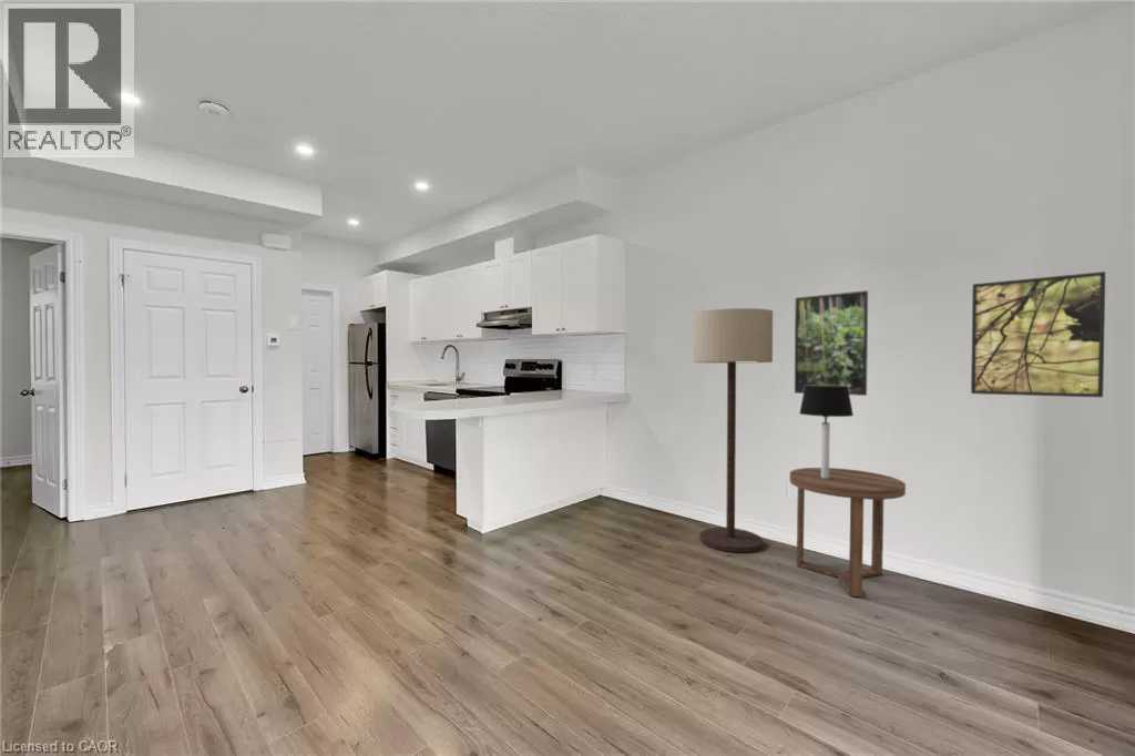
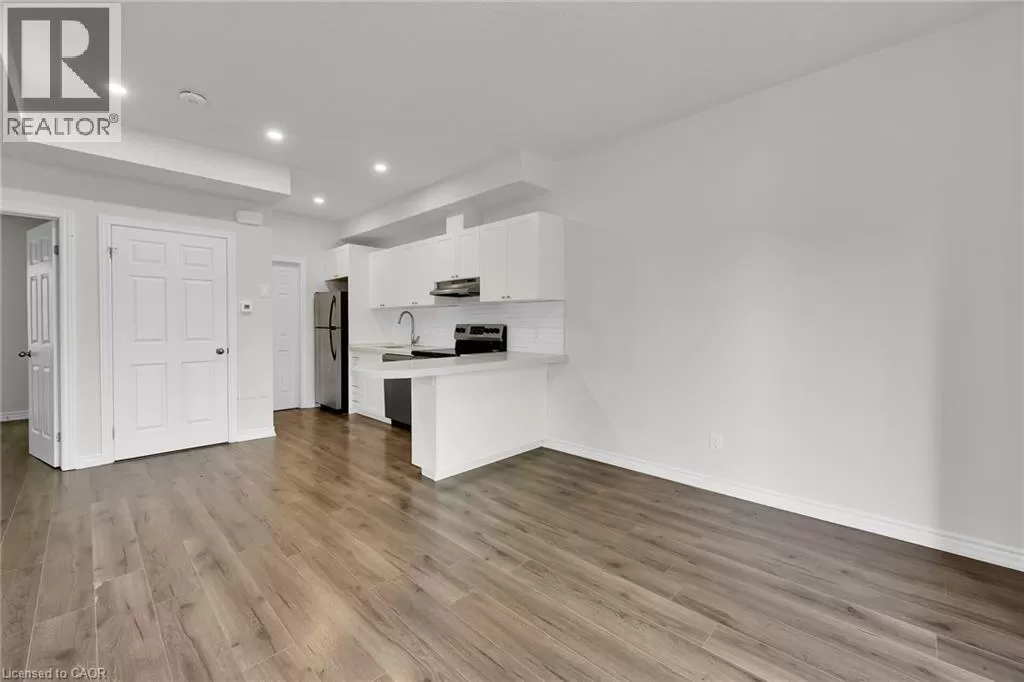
- table lamp [798,386,855,478]
- floor lamp [692,307,774,553]
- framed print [970,270,1106,398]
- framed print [794,289,869,397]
- side table [788,467,907,599]
